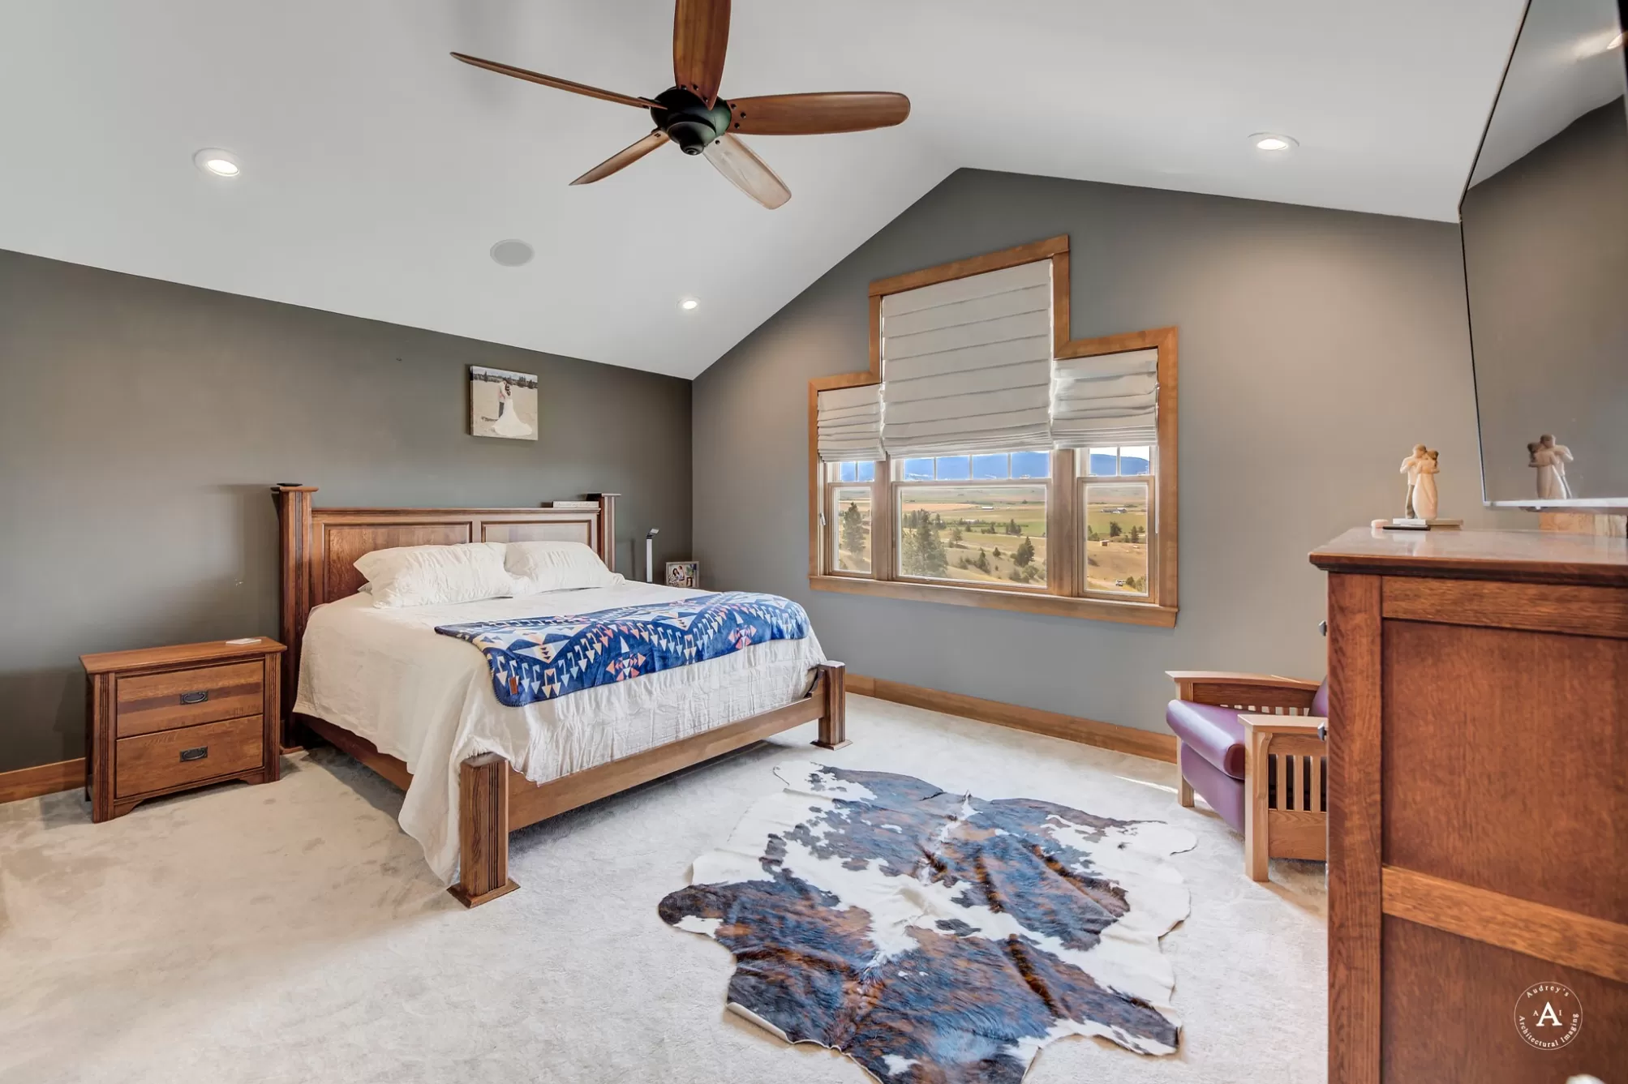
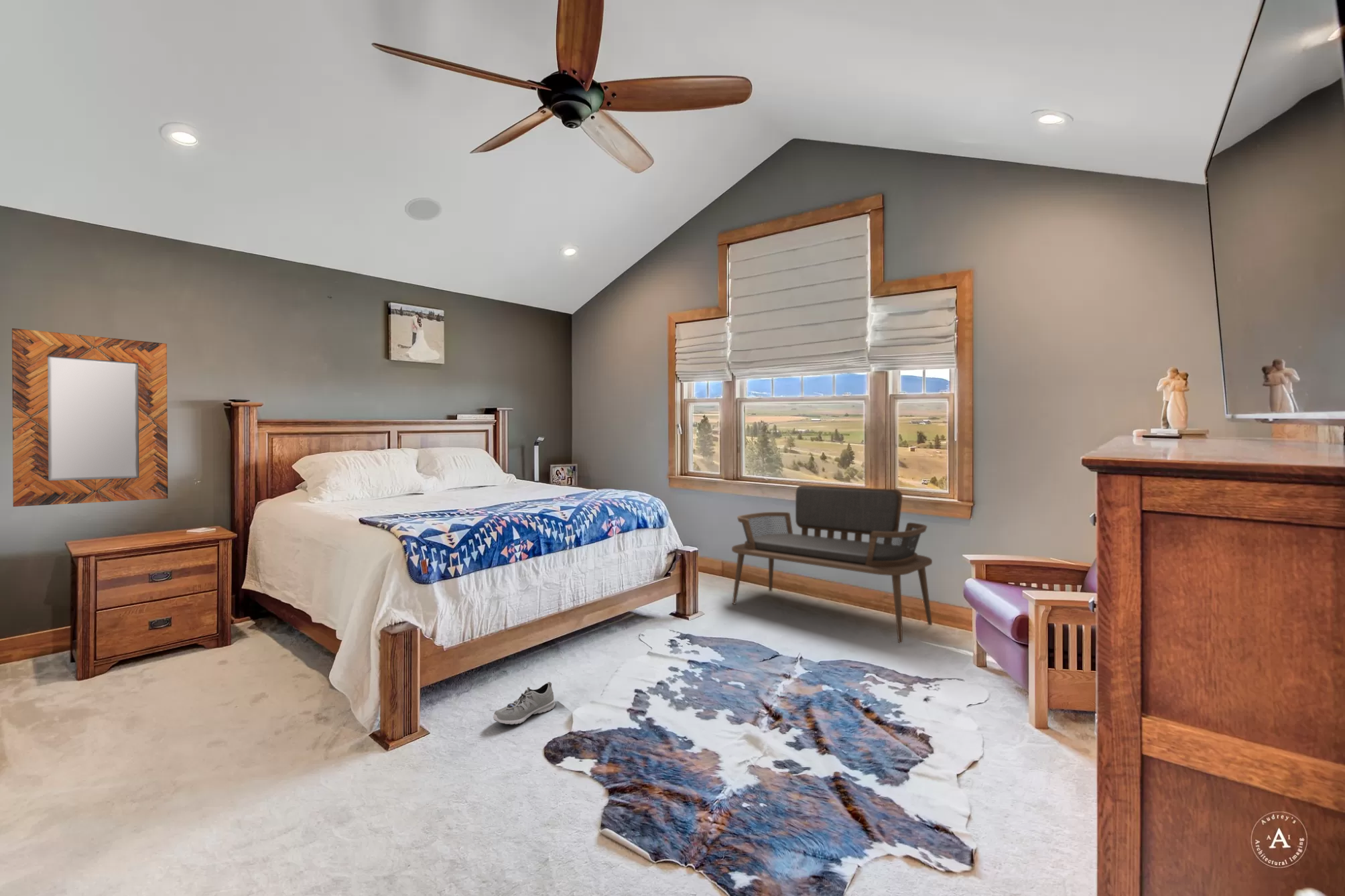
+ sneaker [493,682,556,725]
+ home mirror [11,328,168,507]
+ bench [731,485,933,644]
